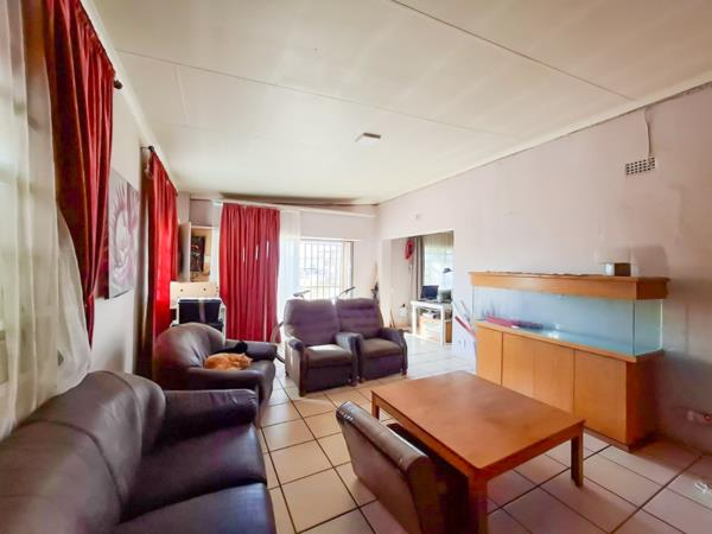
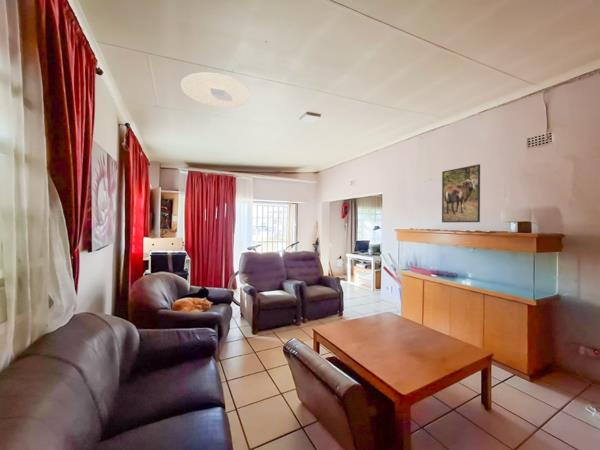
+ ceiling light [180,72,252,108]
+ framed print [441,163,481,223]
